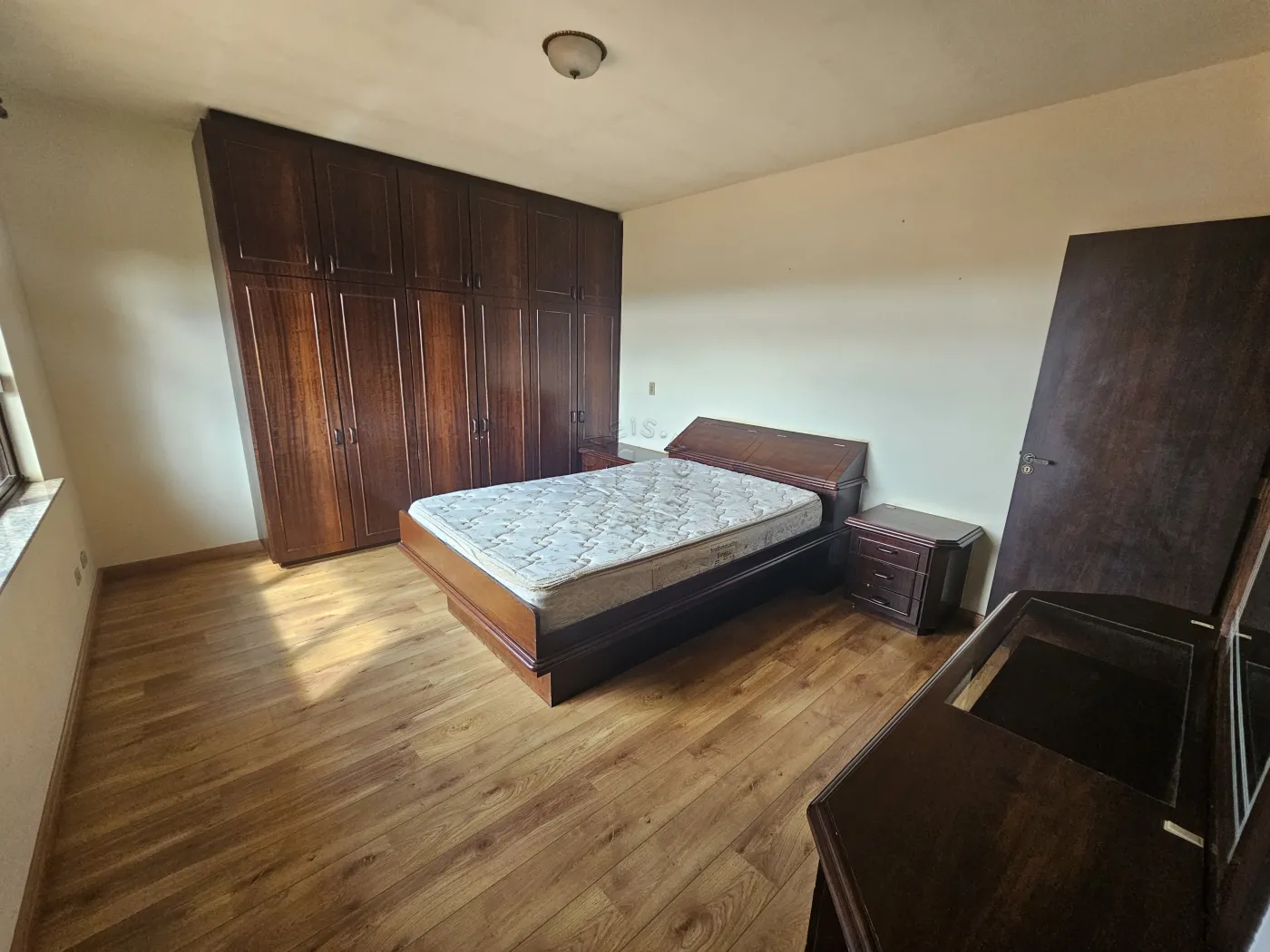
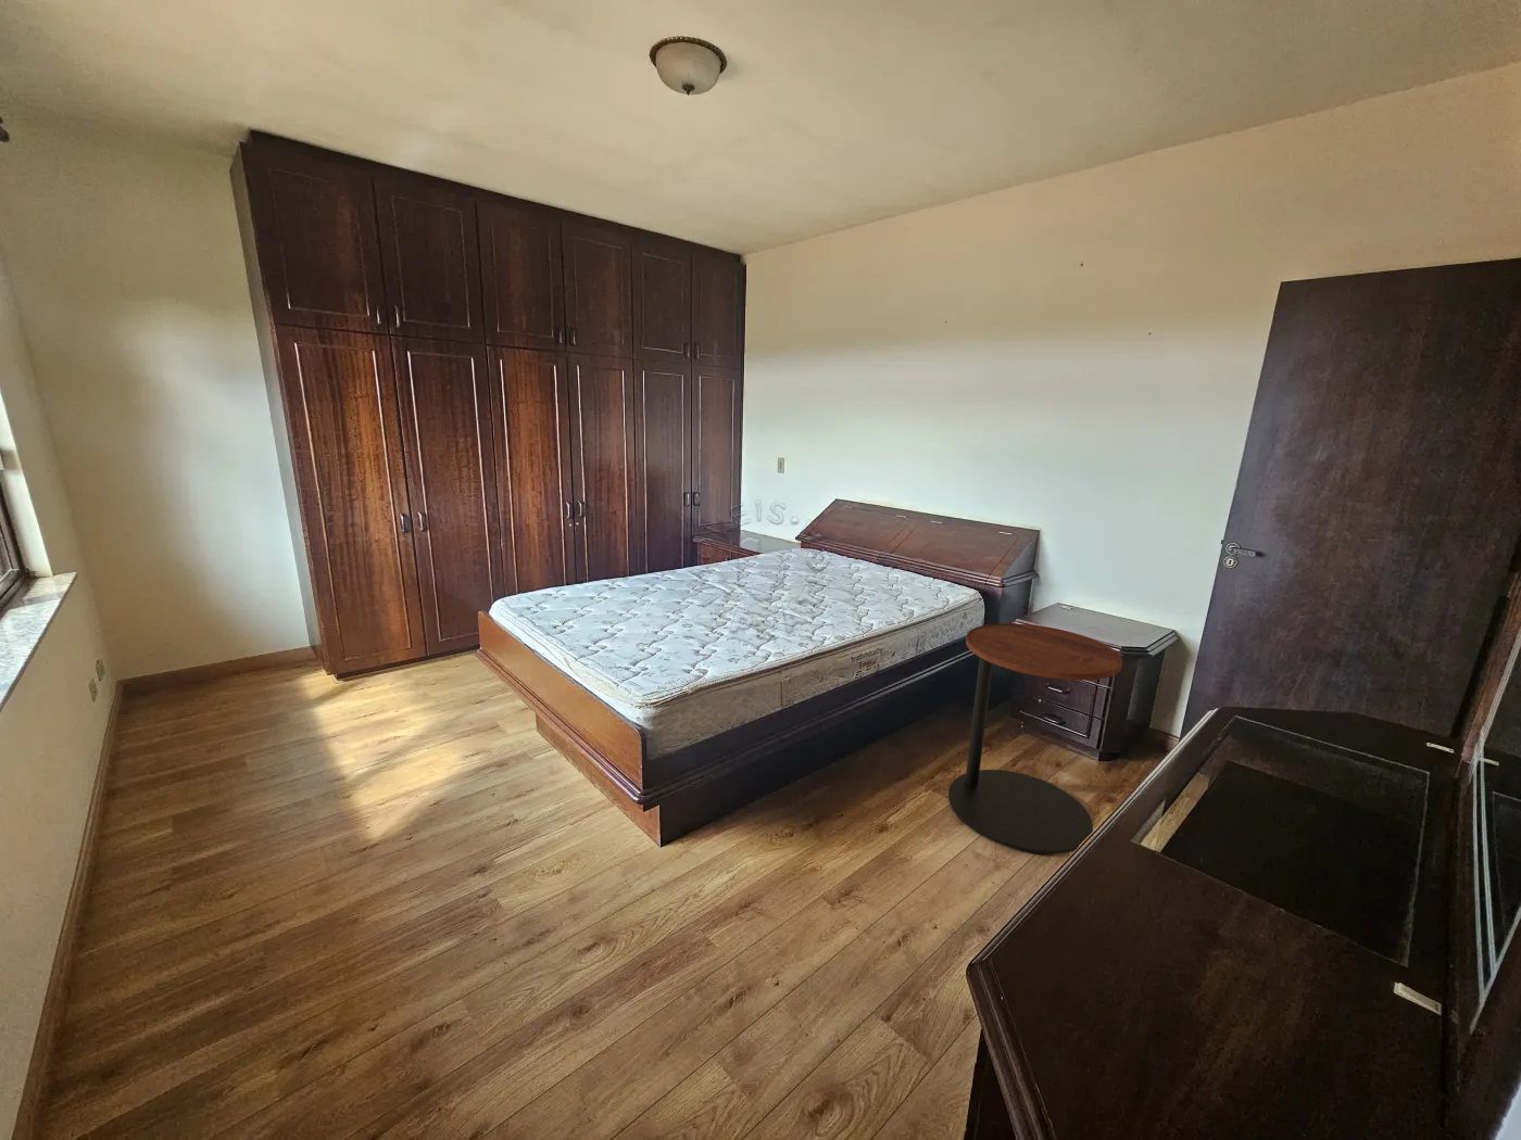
+ side table [947,623,1123,855]
